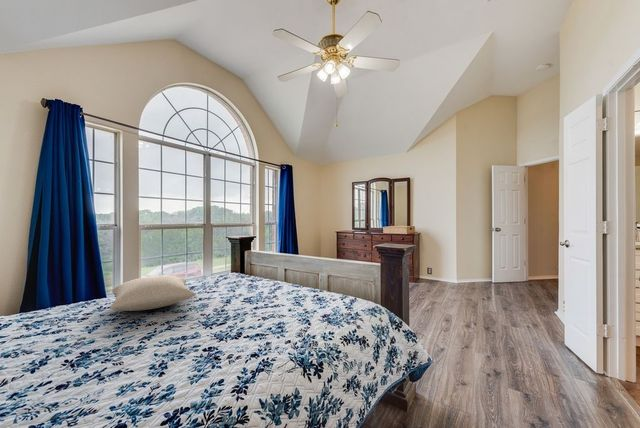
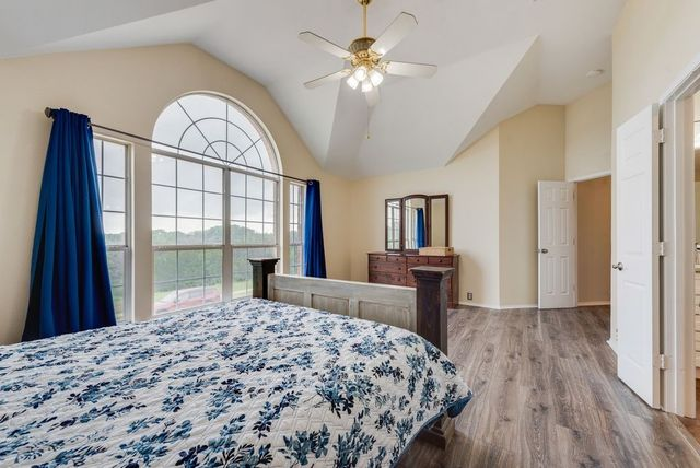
- pillow [109,274,197,312]
